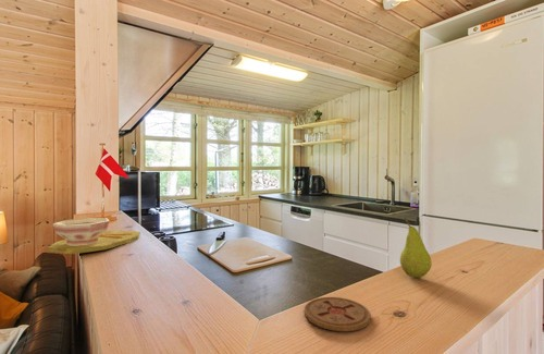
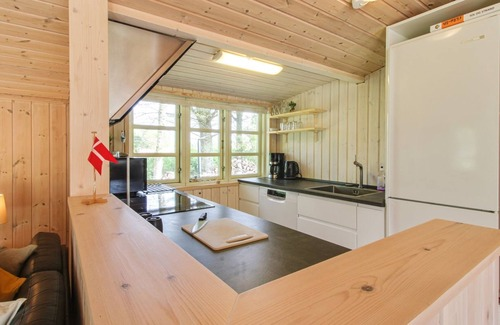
- bowl [47,217,141,255]
- fruit [399,217,433,279]
- coaster [304,296,372,332]
